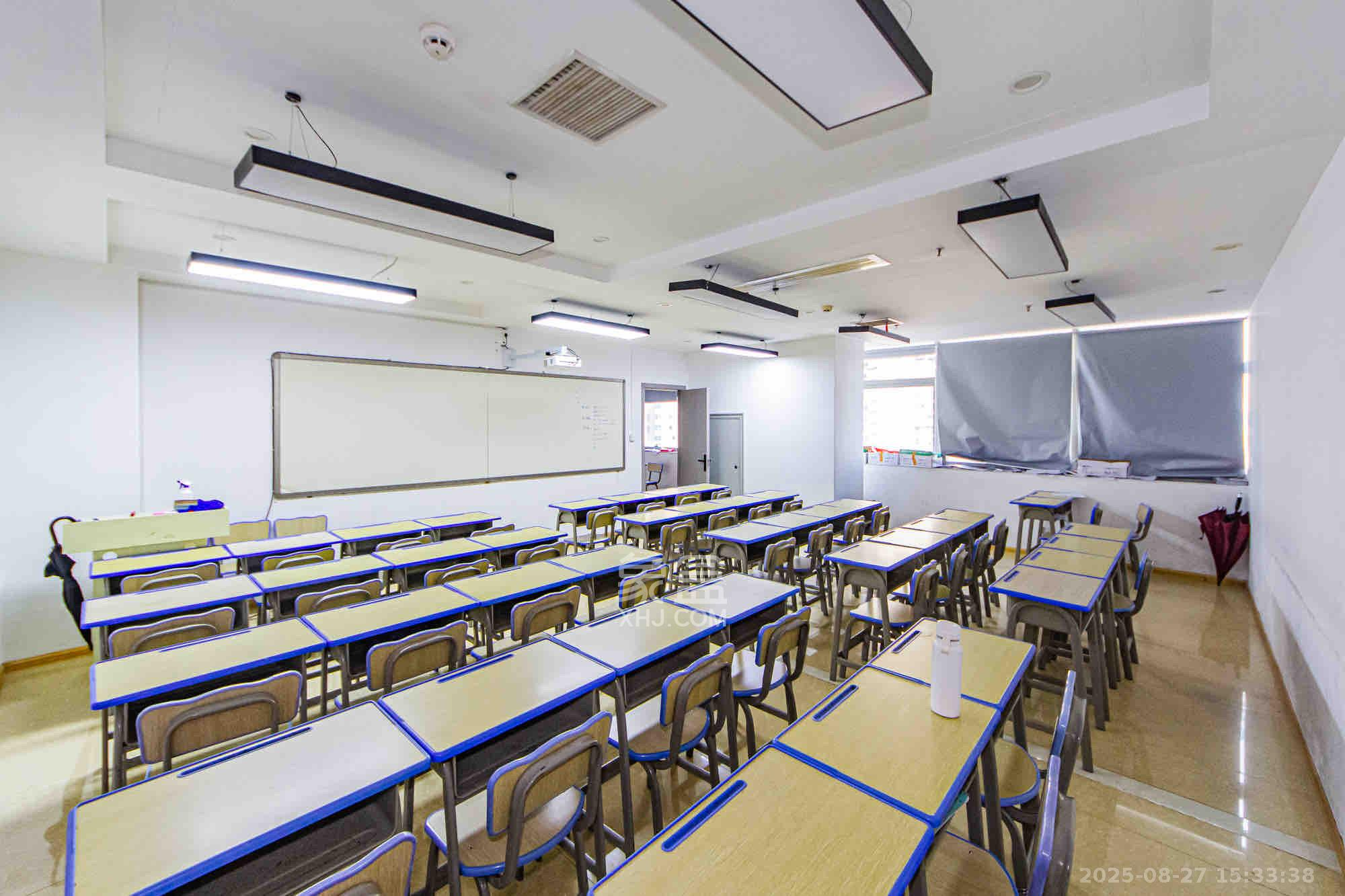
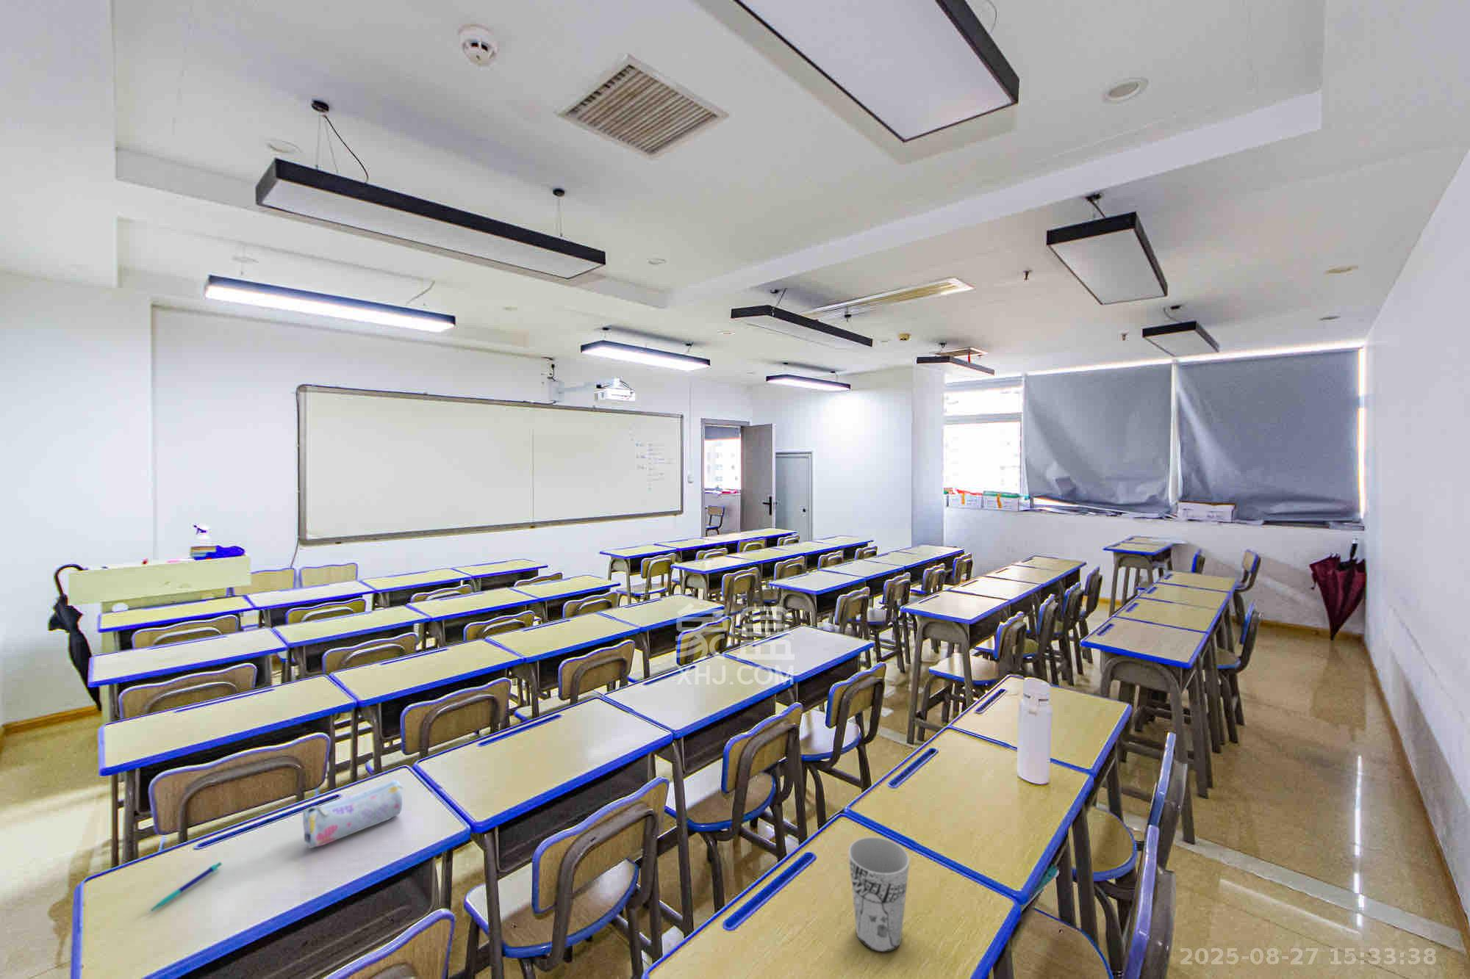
+ pen [150,861,223,912]
+ cup [847,836,910,953]
+ pencil case [302,779,403,849]
